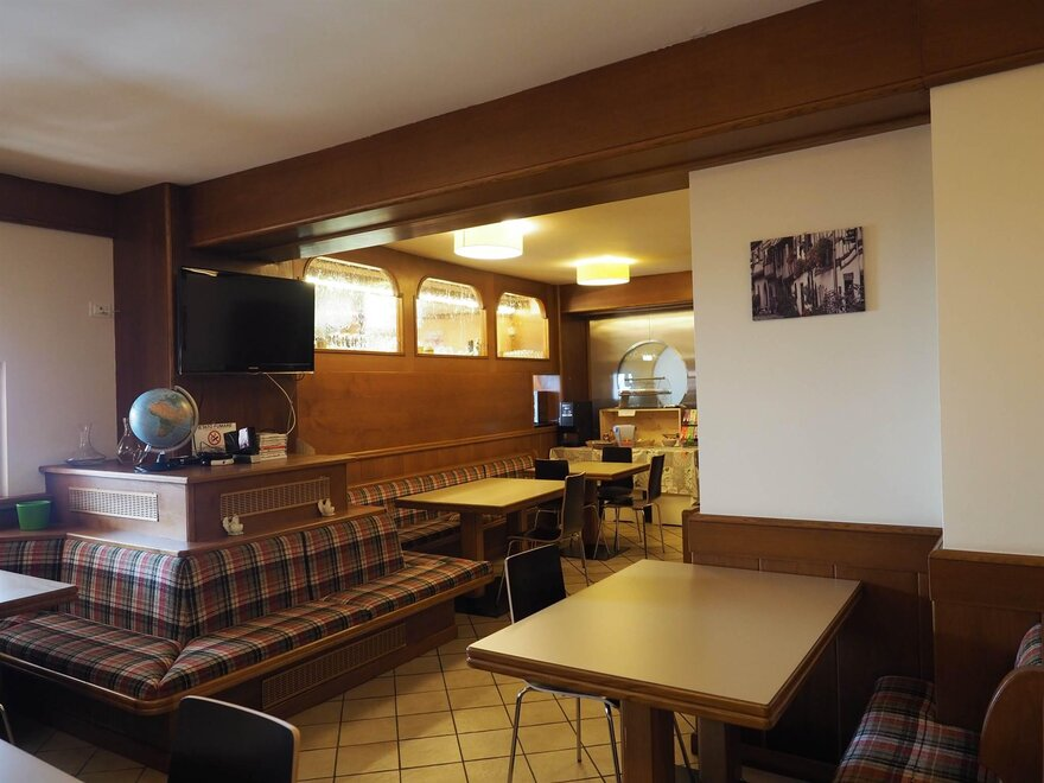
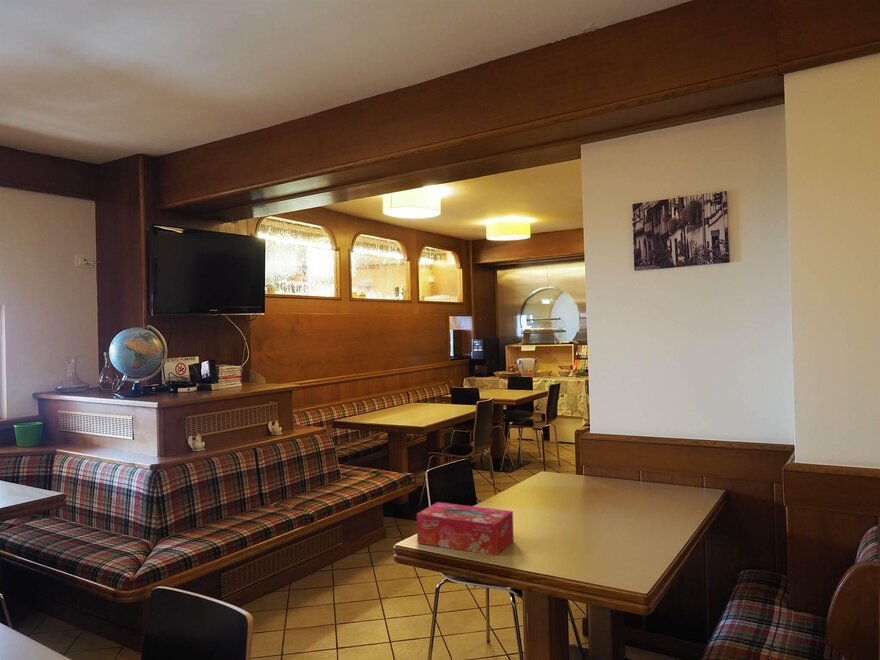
+ tissue box [416,501,514,557]
